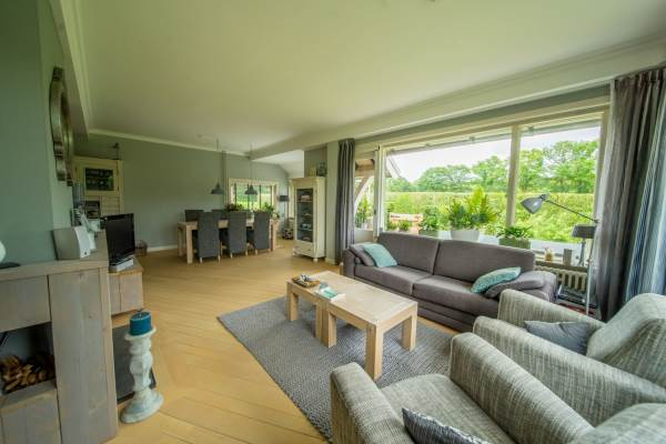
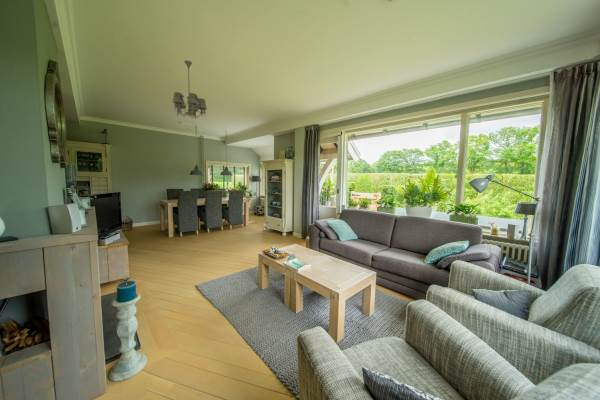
+ chandelier [172,59,208,120]
